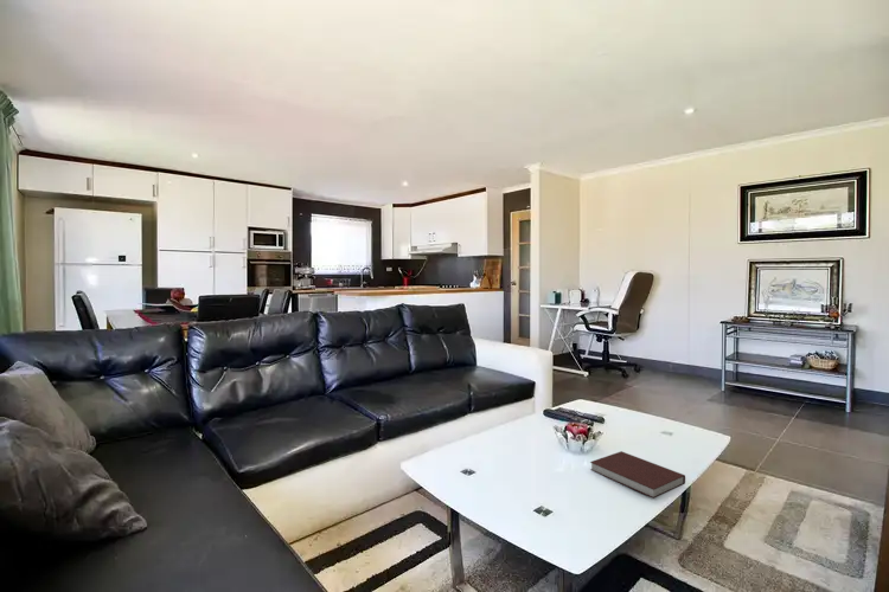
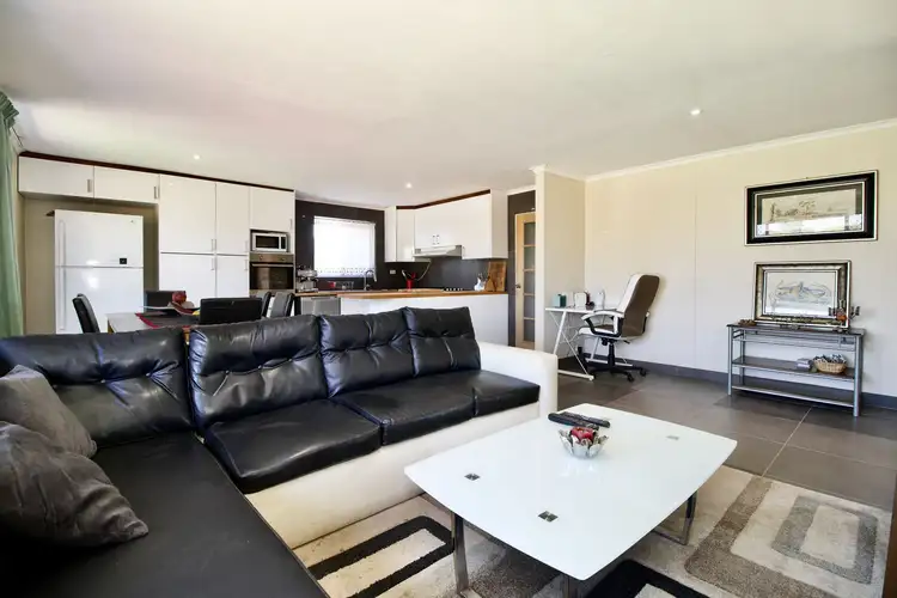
- notebook [589,450,686,500]
